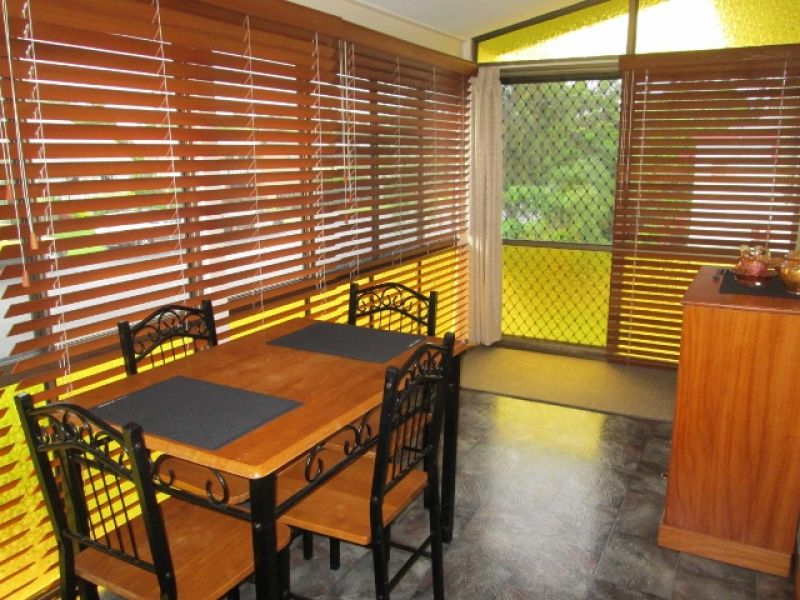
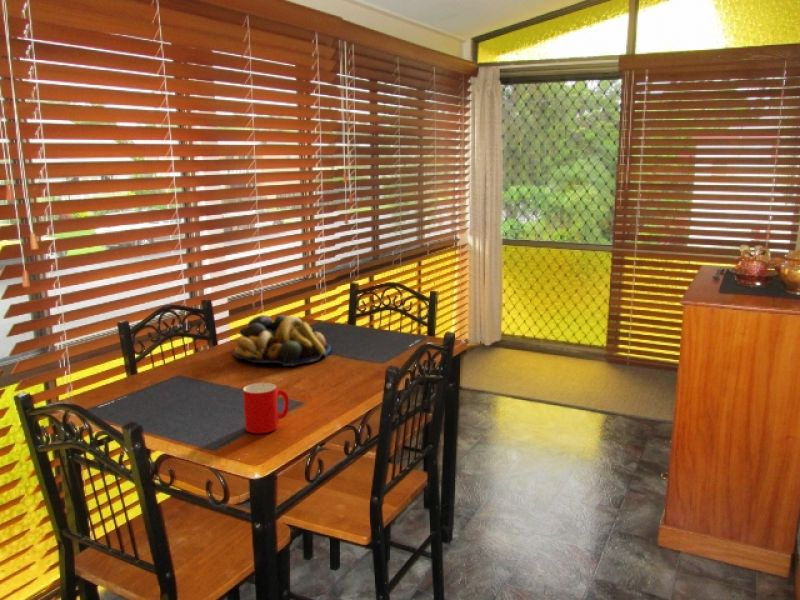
+ cup [242,382,290,435]
+ fruit bowl [232,314,332,367]
